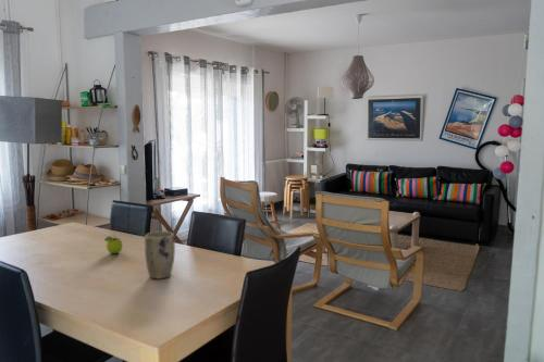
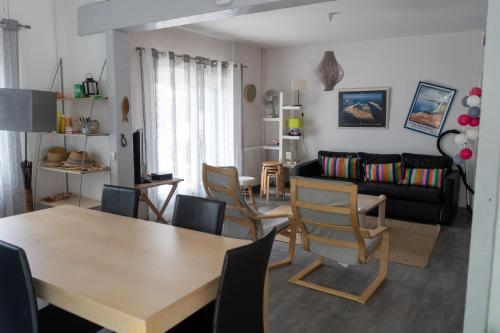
- fruit [103,235,124,254]
- plant pot [144,230,176,280]
